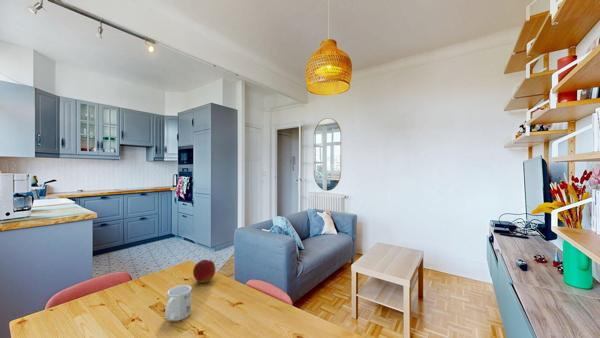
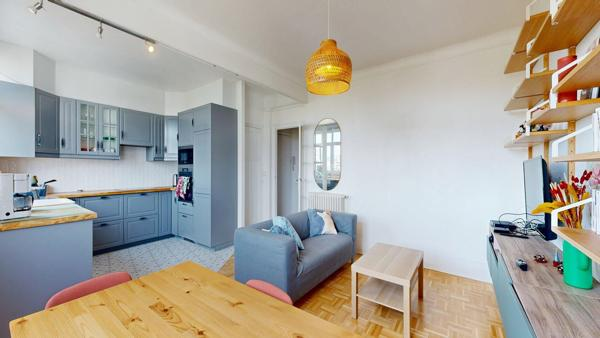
- apple [192,259,217,284]
- mug [164,284,192,322]
